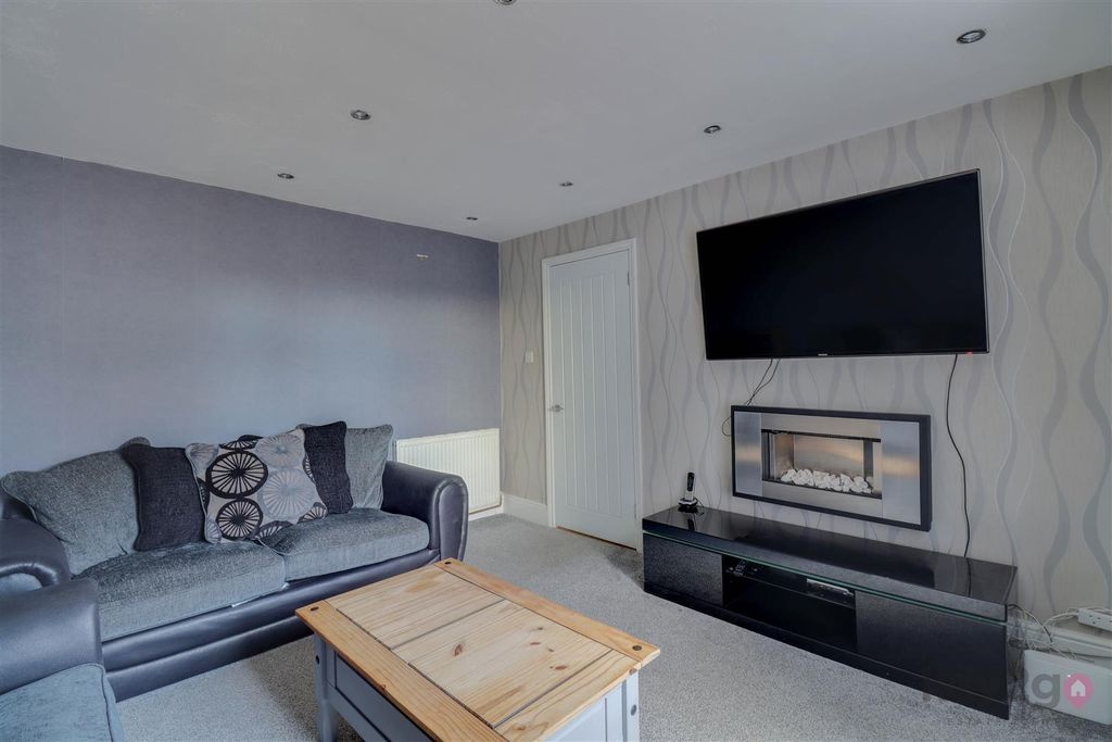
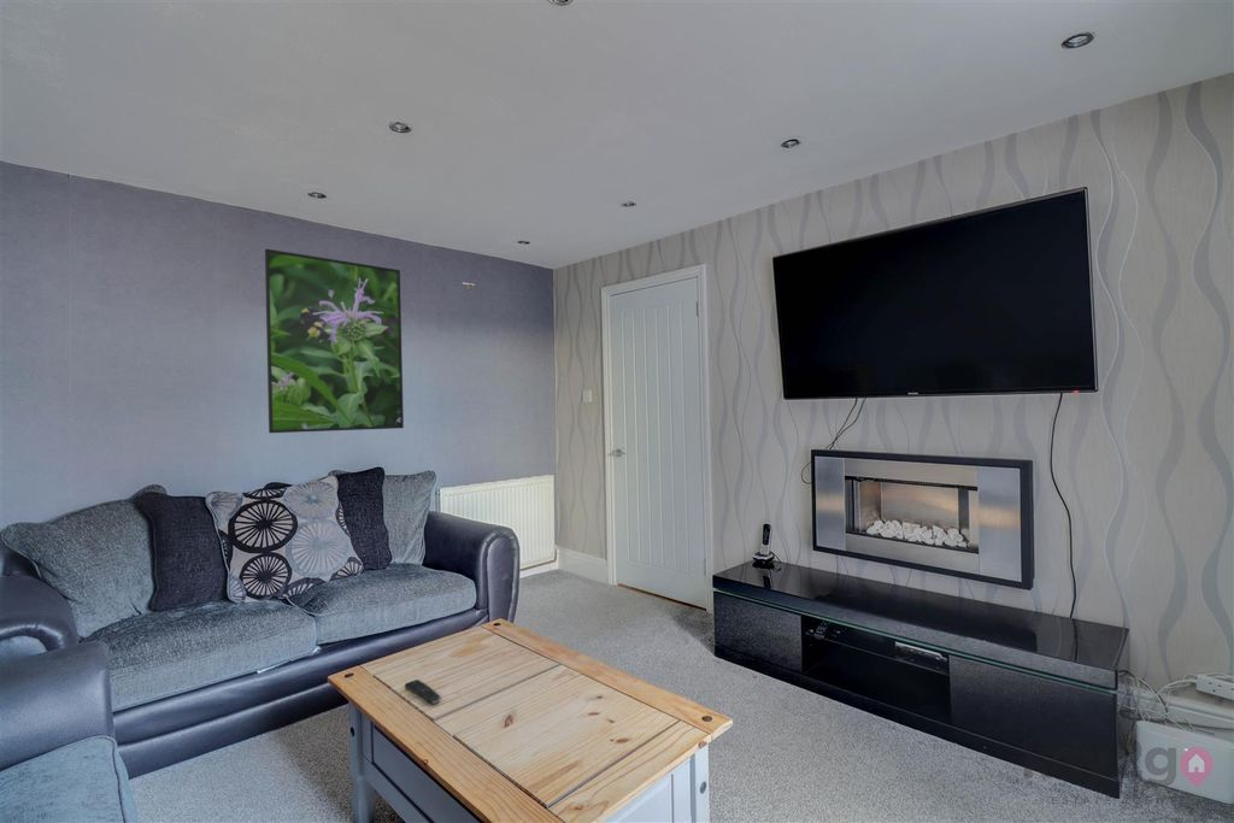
+ remote control [404,678,441,705]
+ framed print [264,248,405,434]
